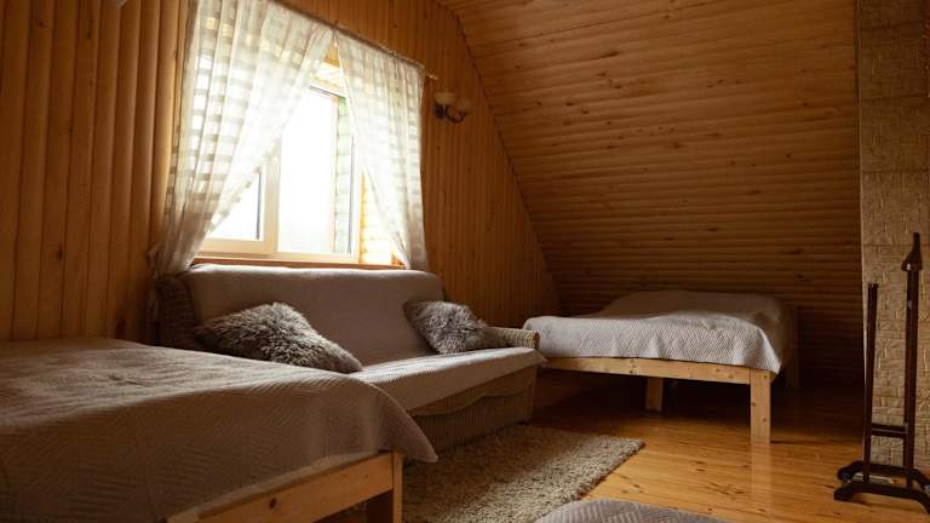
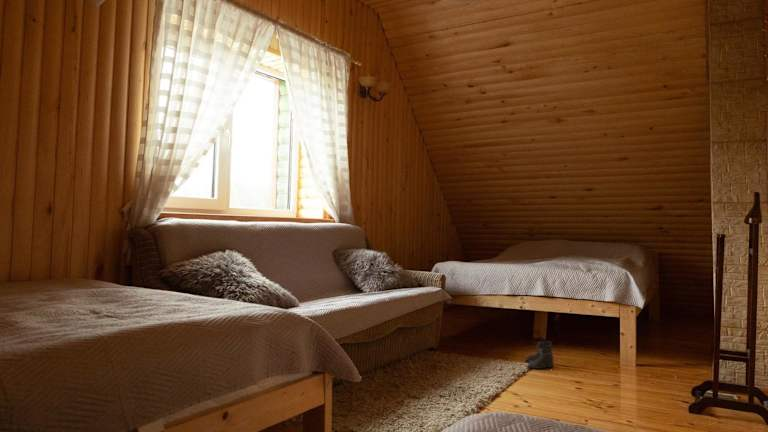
+ boots [524,340,555,370]
